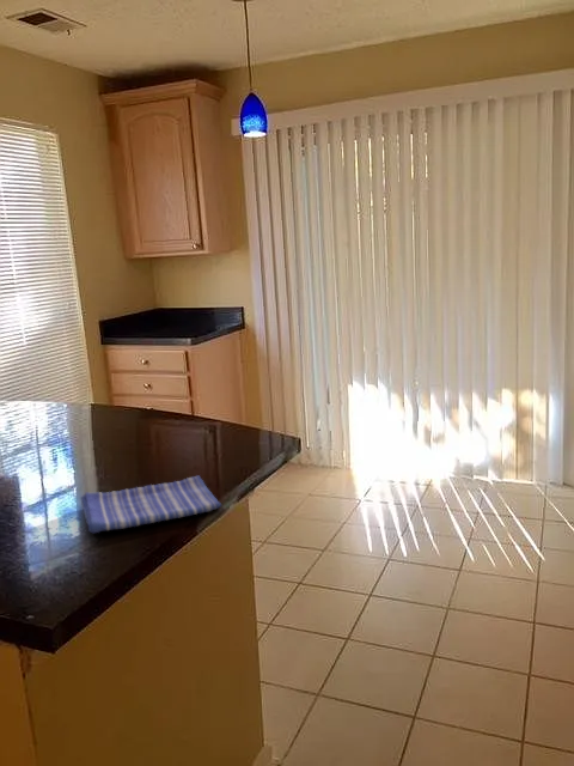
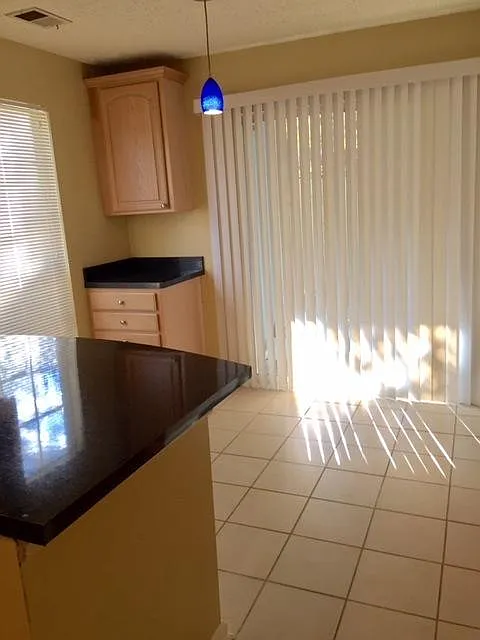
- dish towel [80,474,222,534]
